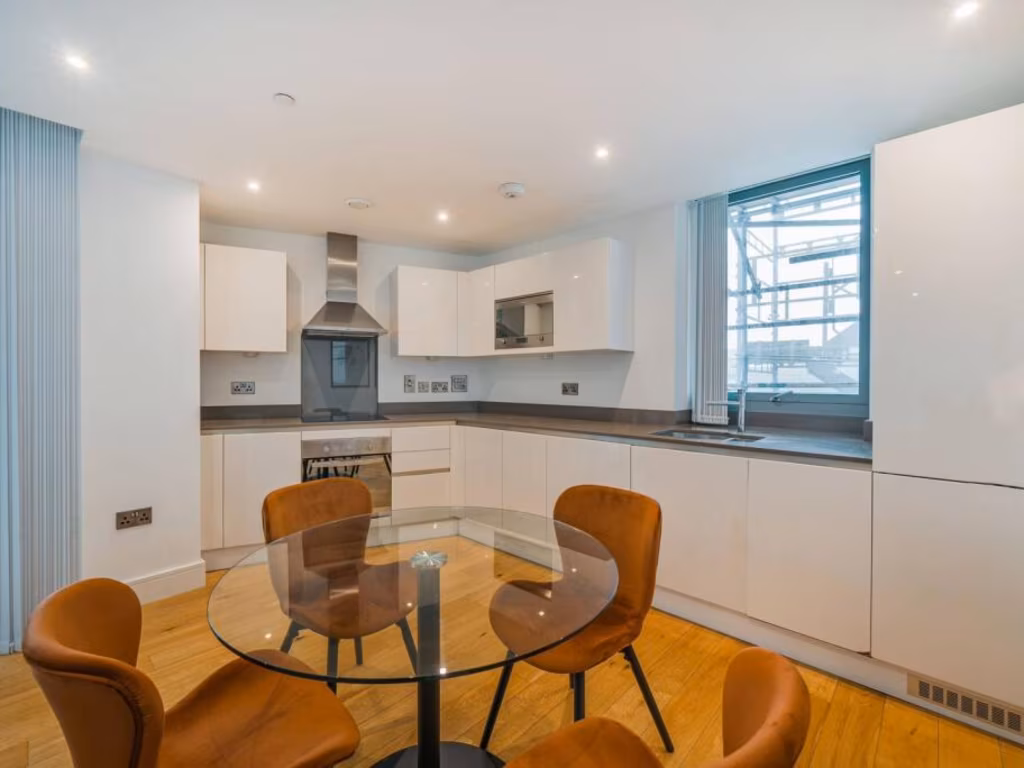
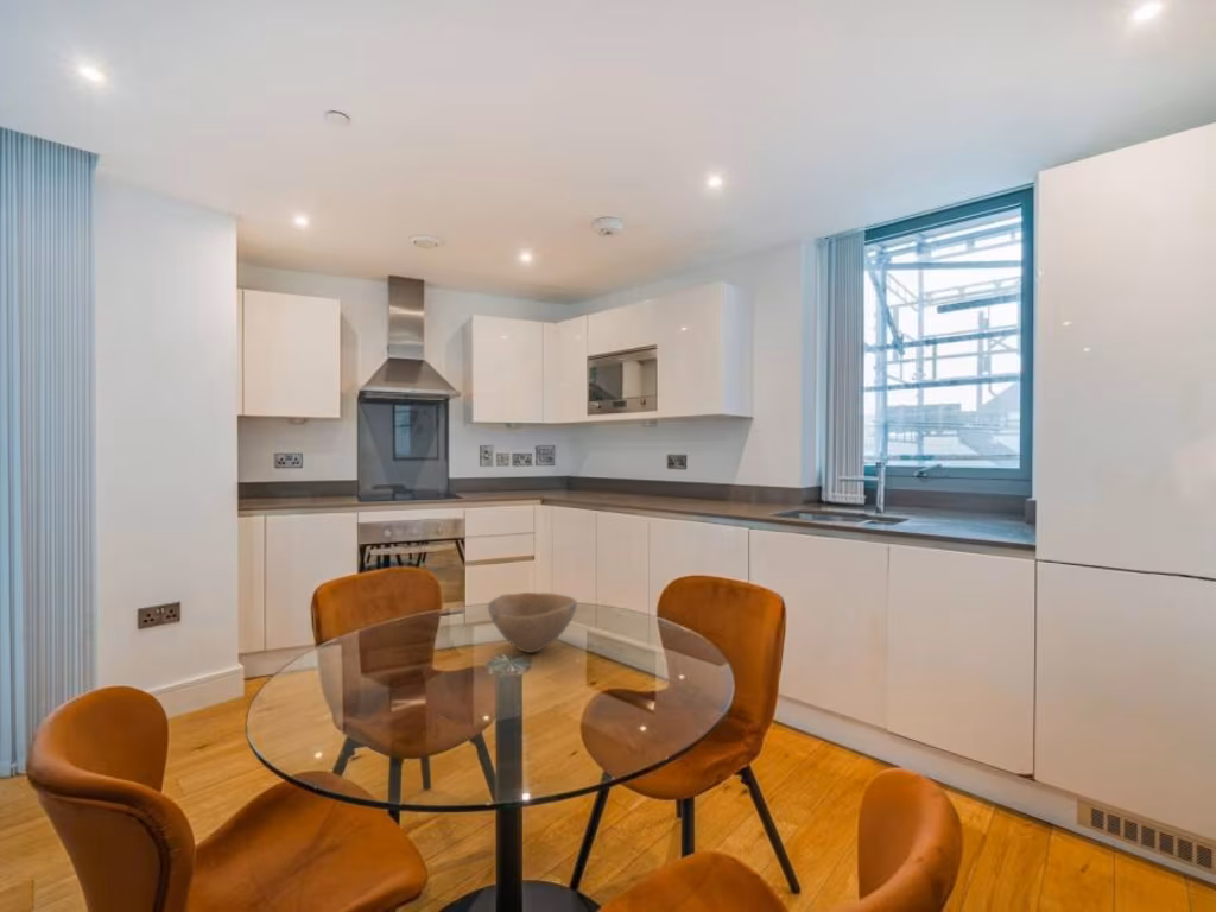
+ bowl [487,591,578,654]
